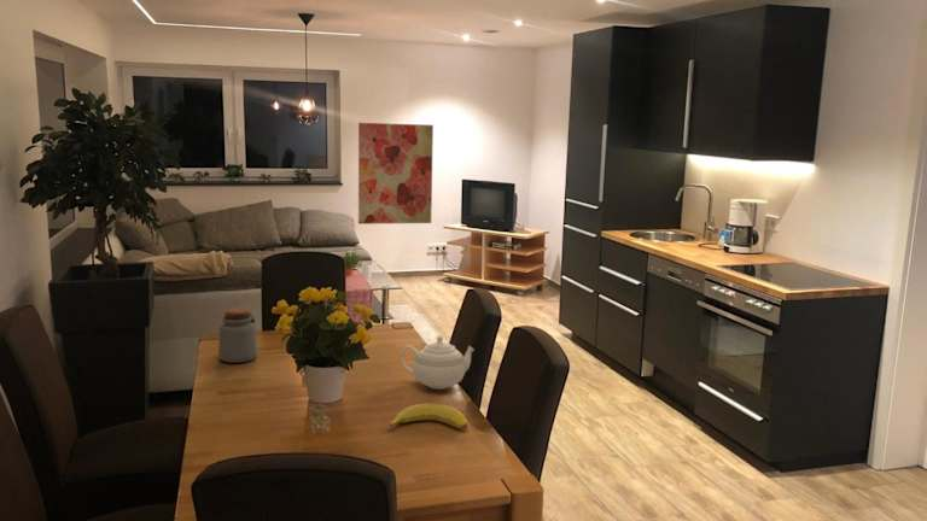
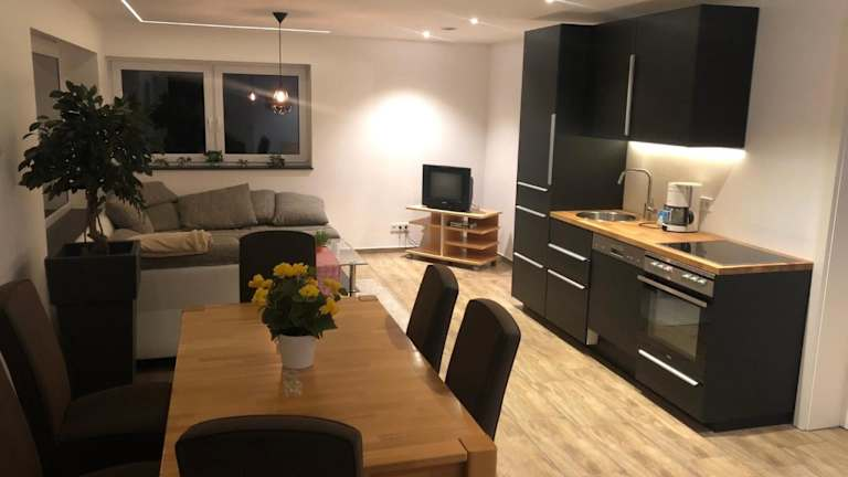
- wall art [357,122,435,226]
- jar [217,306,258,364]
- fruit [385,403,468,431]
- teapot [400,334,476,391]
